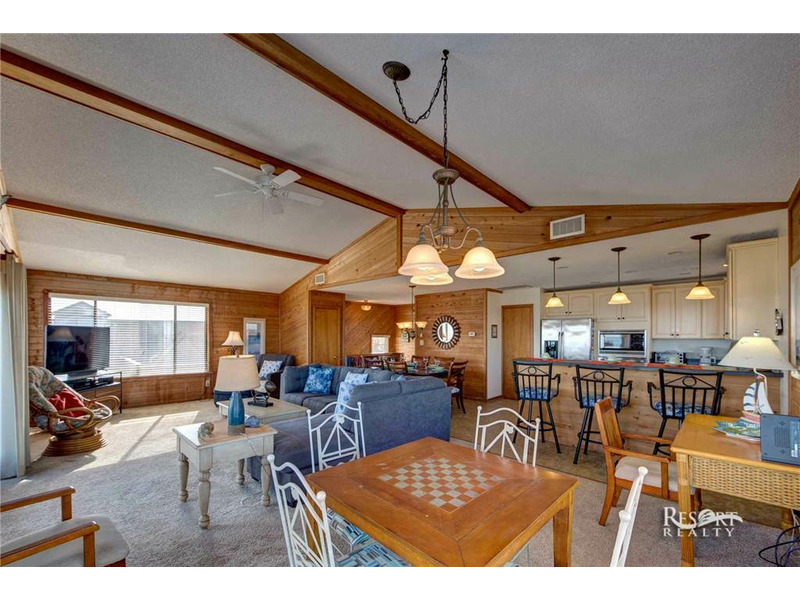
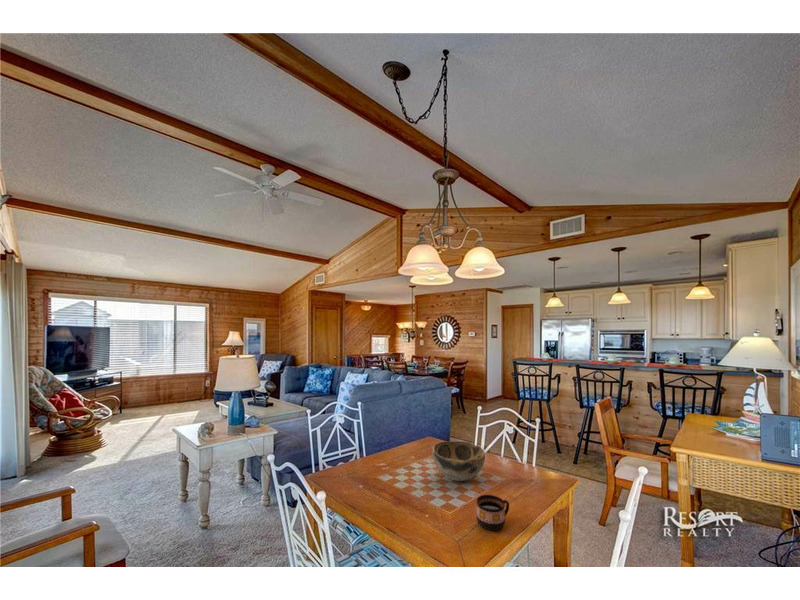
+ cup [476,494,510,532]
+ decorative bowl [431,440,486,482]
